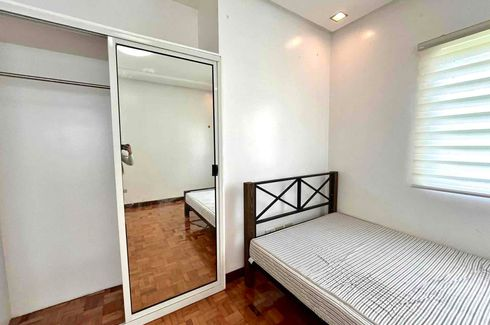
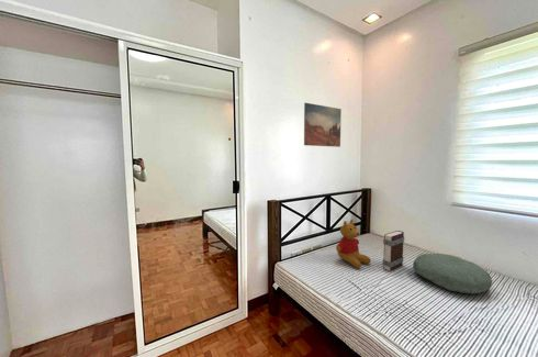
+ stuffed bear [335,219,372,269]
+ book [381,230,405,272]
+ pillow [412,253,493,294]
+ wall art [303,102,343,148]
